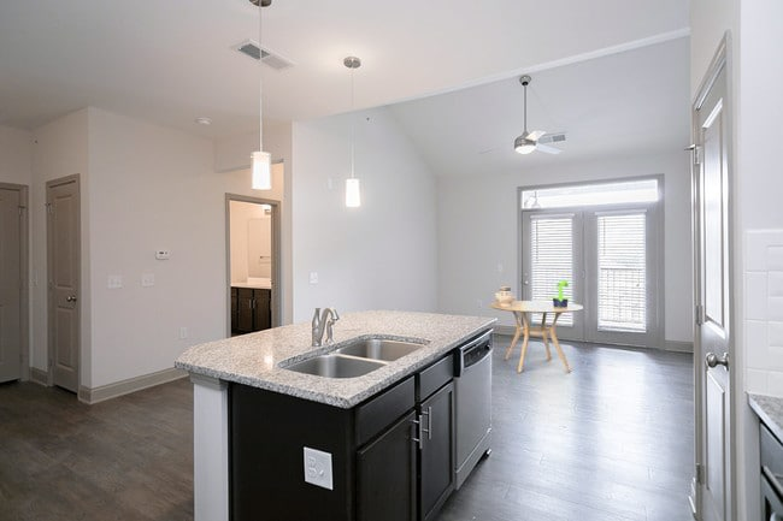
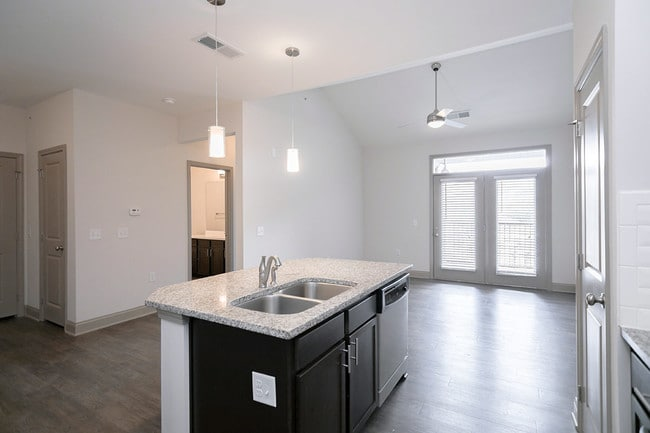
- potted plant [544,278,577,307]
- dining table [489,300,584,373]
- ceramic pot [494,285,517,307]
